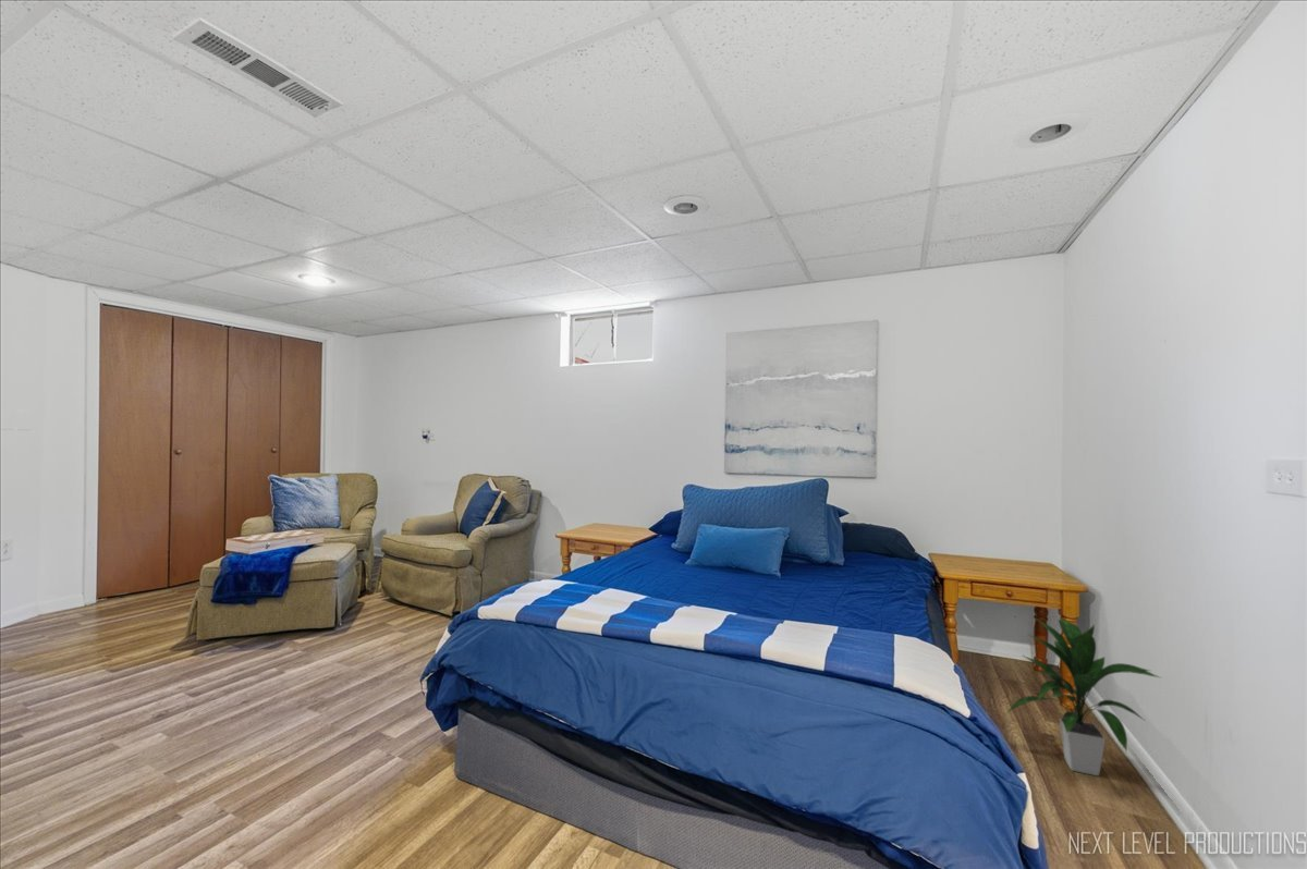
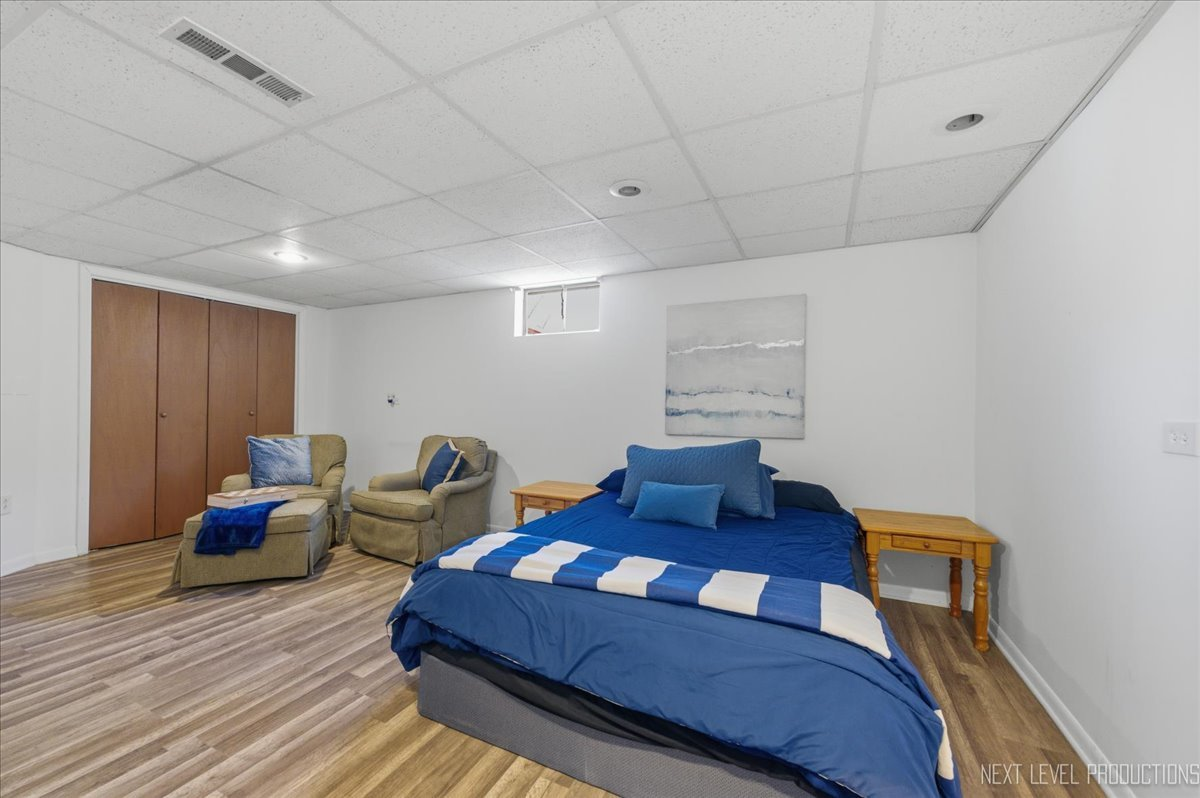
- indoor plant [1004,617,1161,776]
